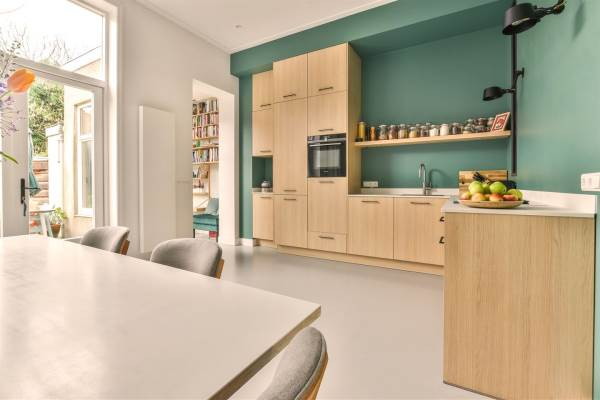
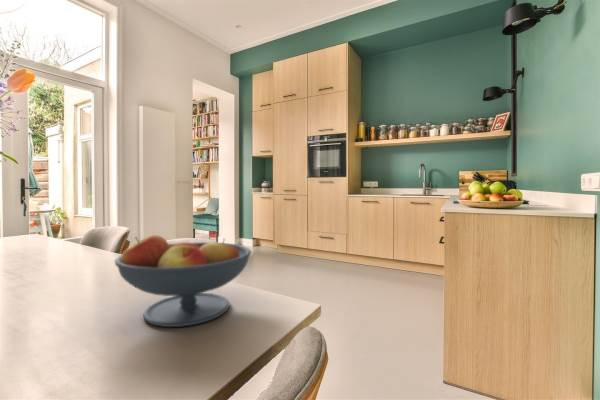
+ fruit bowl [114,234,252,328]
